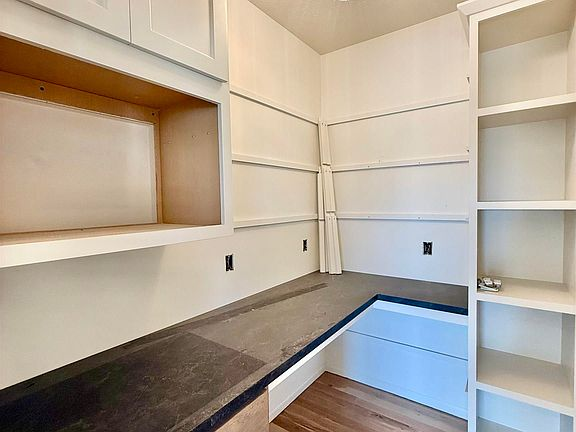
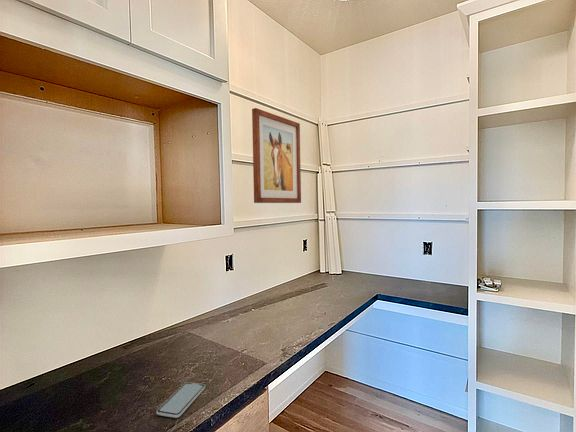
+ wall art [251,107,302,204]
+ smartphone [156,381,206,419]
